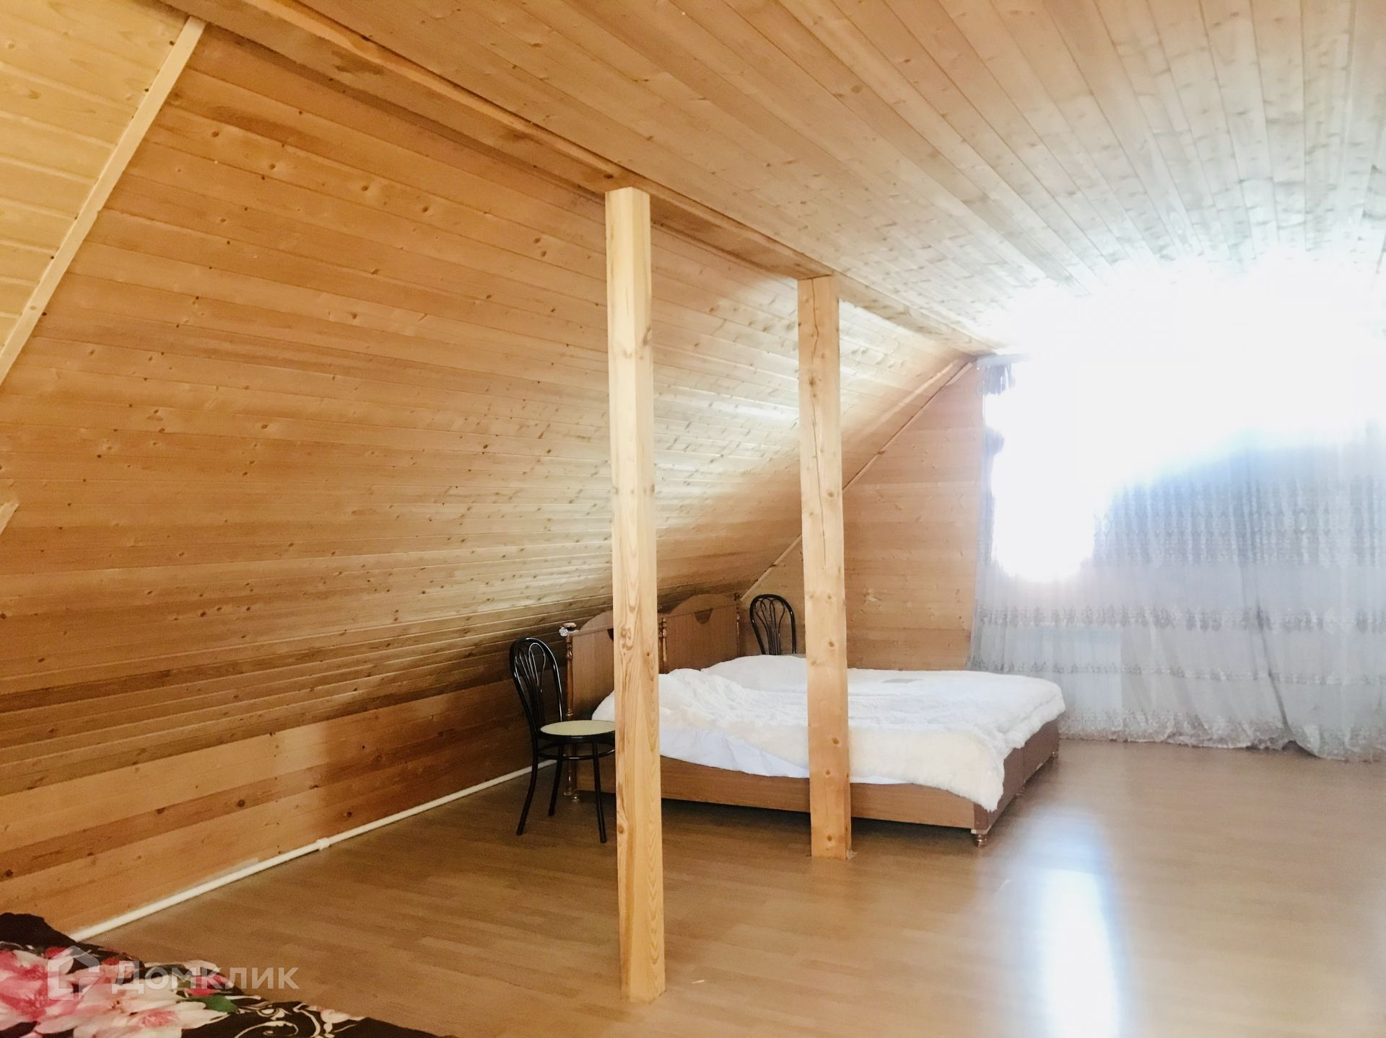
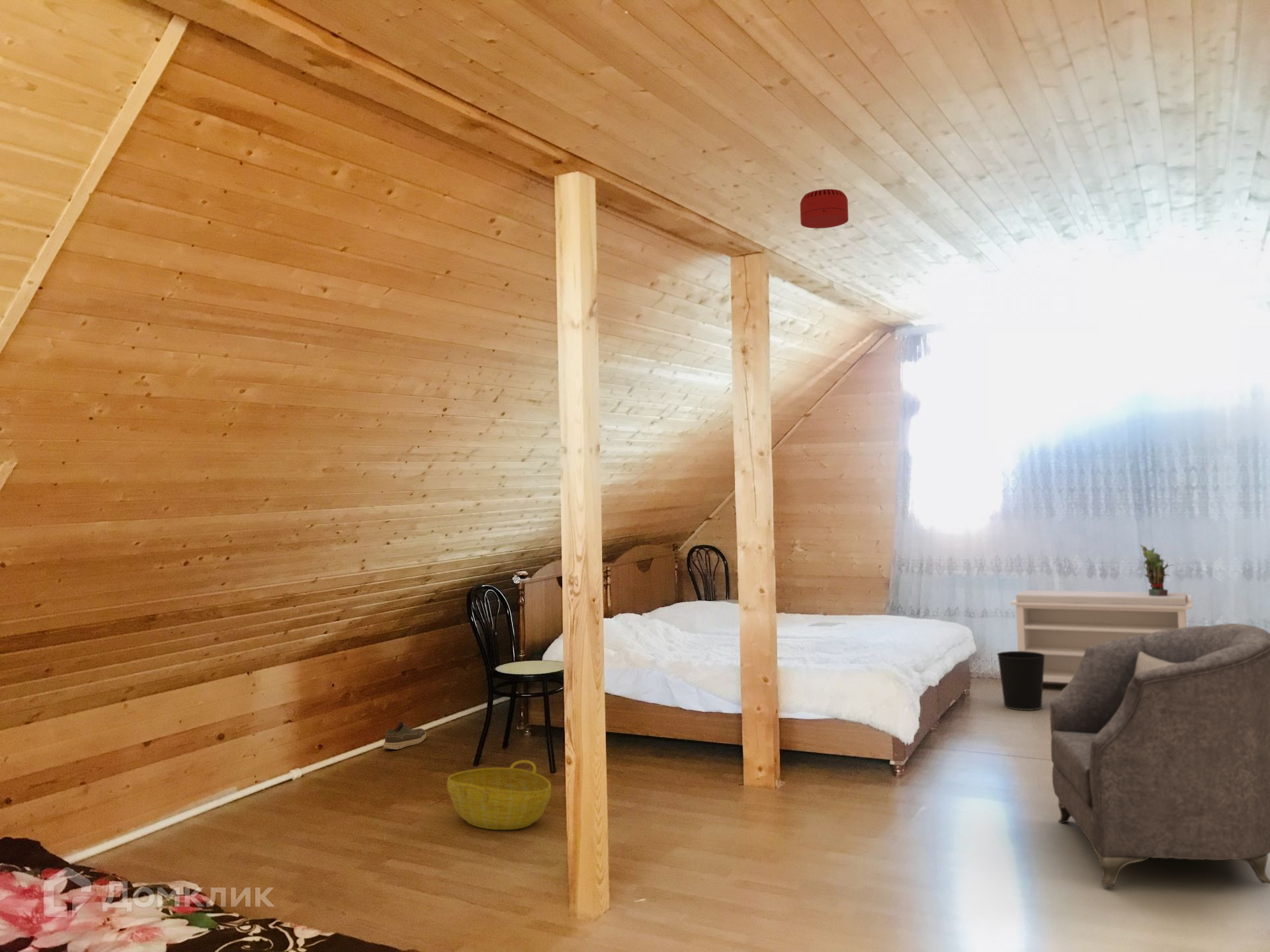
+ armchair [1049,623,1270,888]
+ smoke detector [800,188,849,229]
+ wastebasket [996,651,1045,711]
+ bench [1010,590,1193,684]
+ basket [446,760,552,830]
+ potted plant [1140,544,1175,596]
+ shoe [383,721,427,750]
